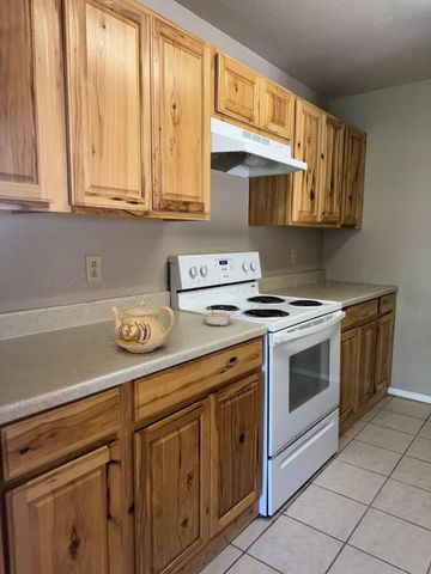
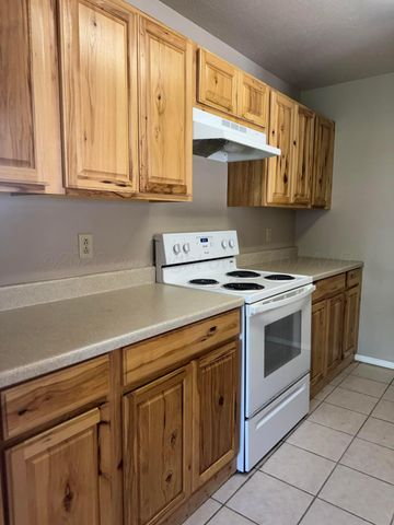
- legume [201,306,233,326]
- teapot [109,298,176,354]
